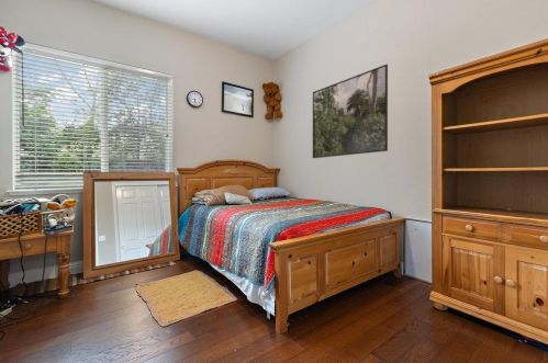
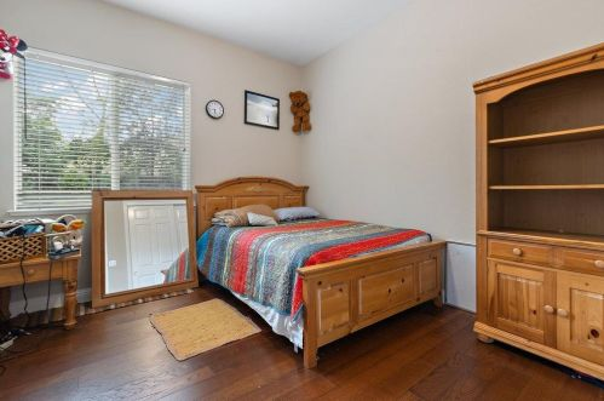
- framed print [312,64,389,159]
